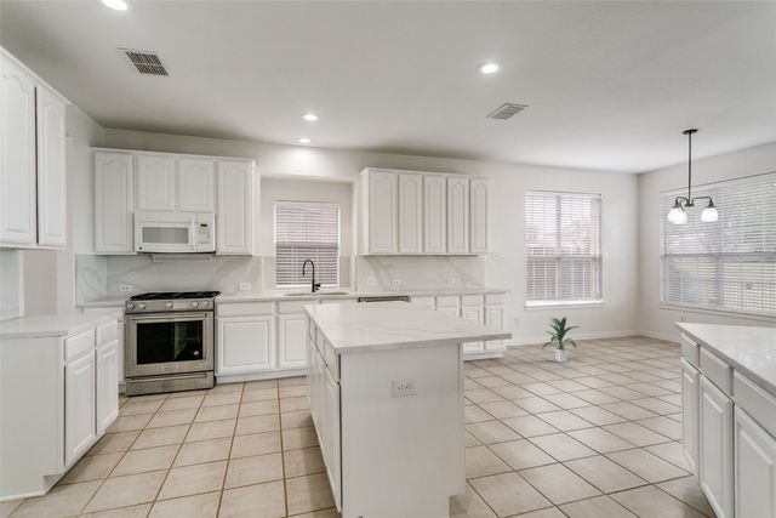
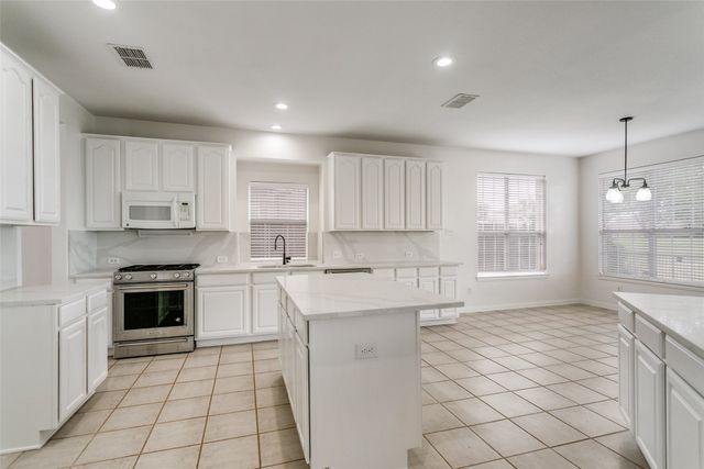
- indoor plant [541,315,581,363]
